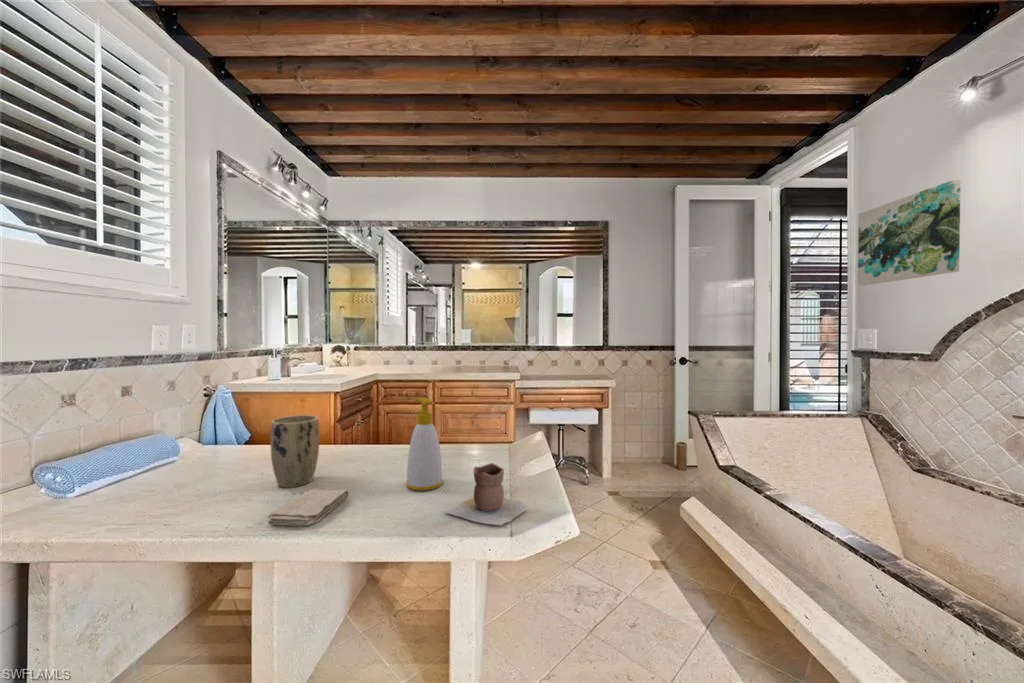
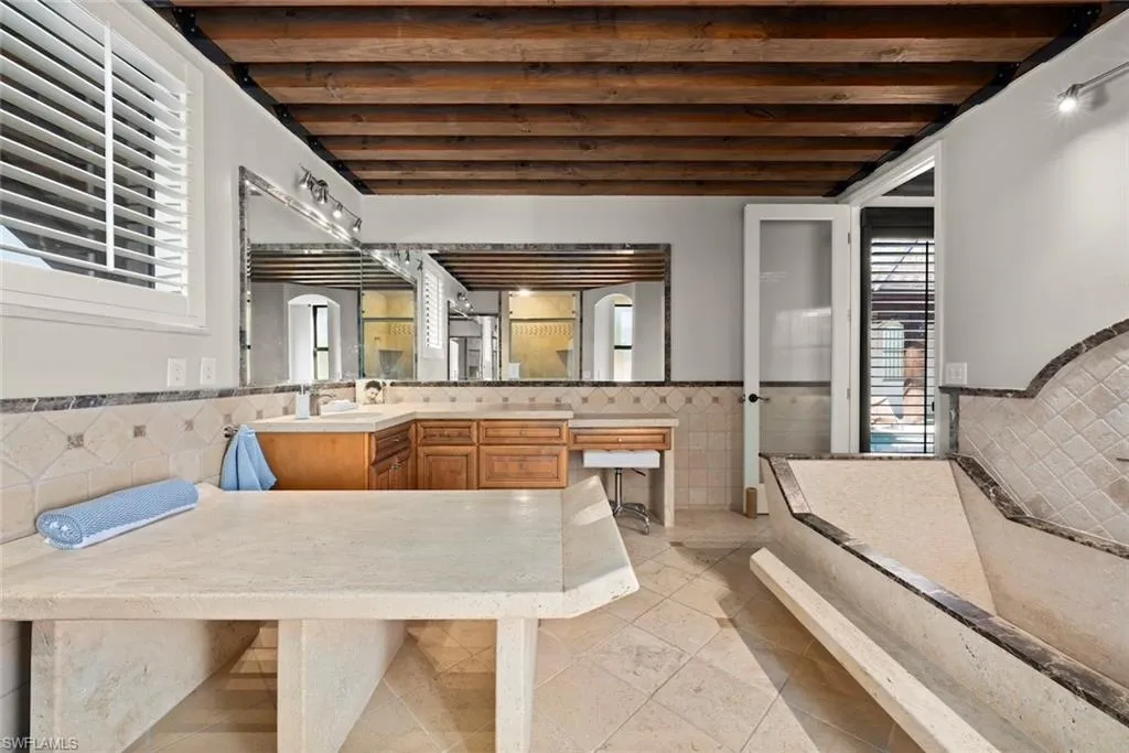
- vase [444,462,526,526]
- soap bottle [405,397,444,492]
- washcloth [267,489,350,527]
- wall art [857,179,962,287]
- plant pot [270,414,320,488]
